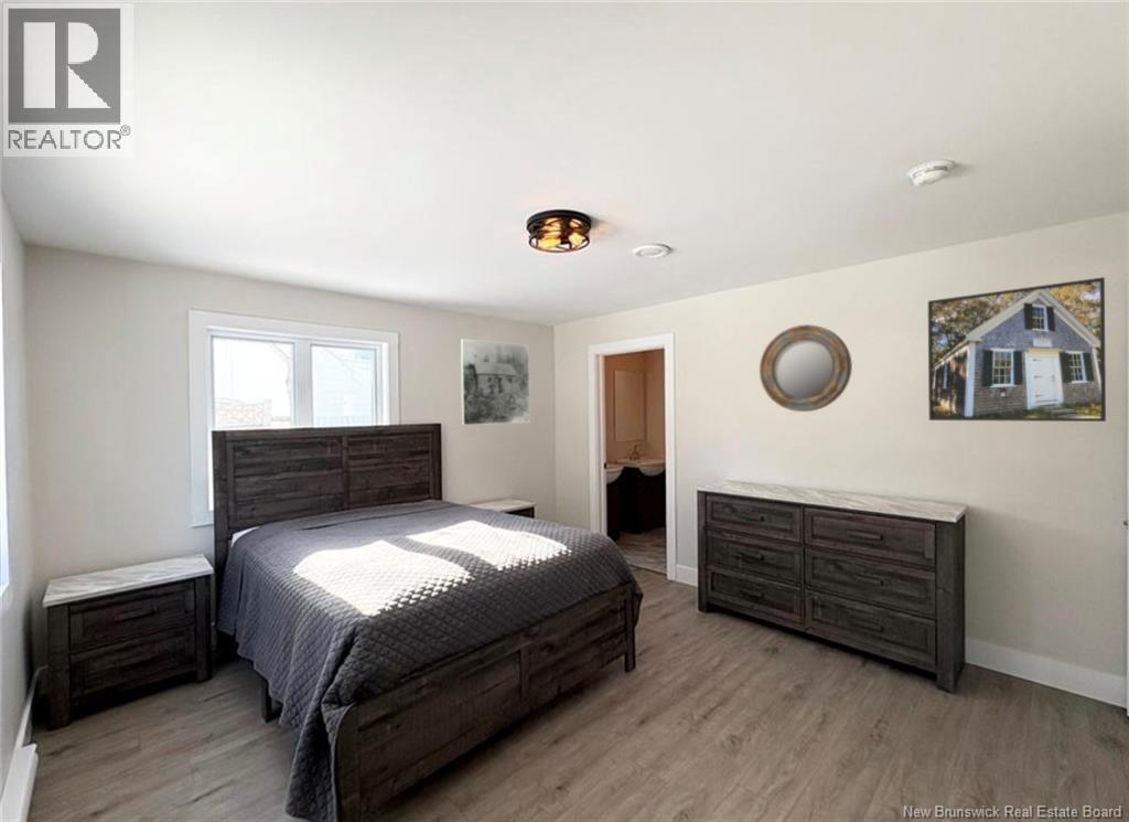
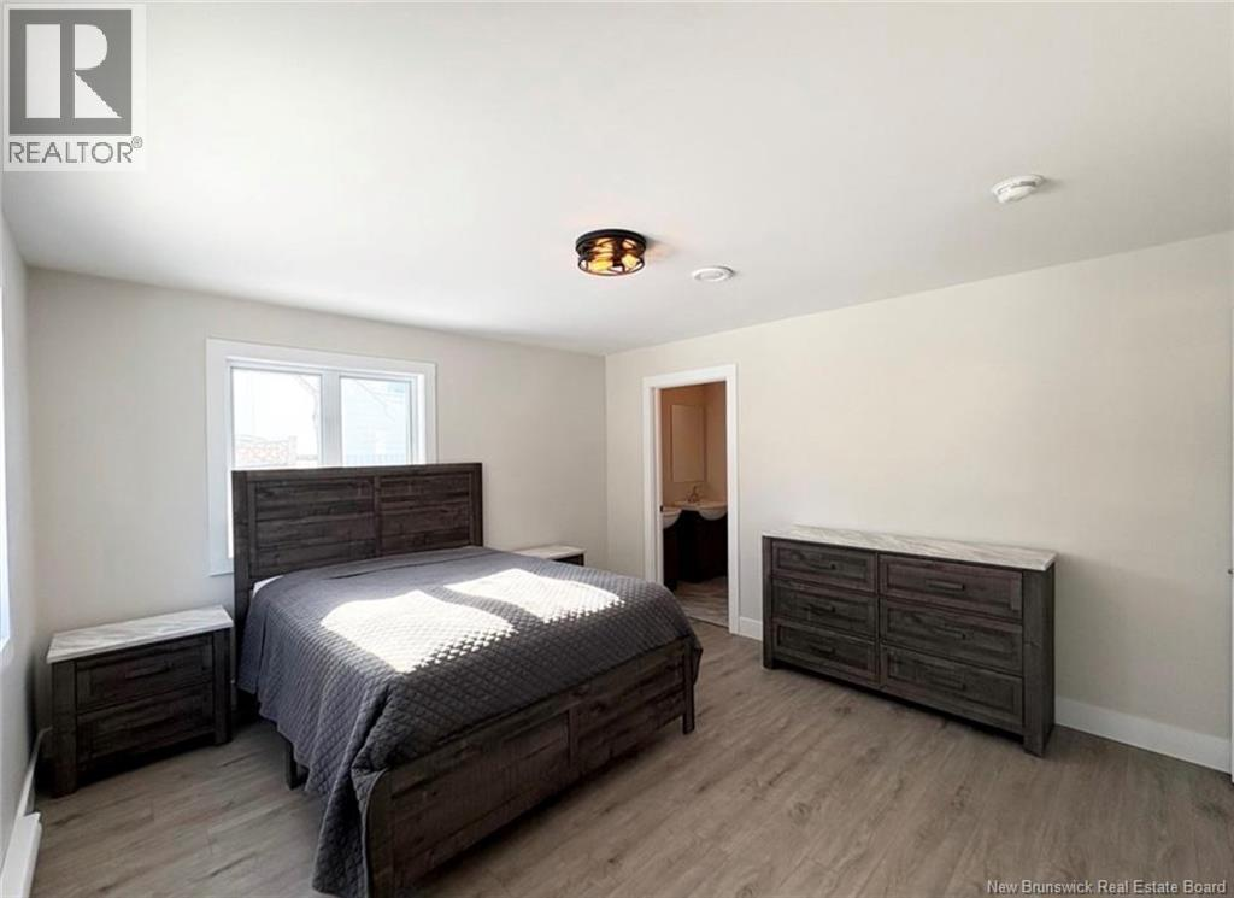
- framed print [460,338,530,426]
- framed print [927,276,1107,423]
- home mirror [759,323,853,413]
